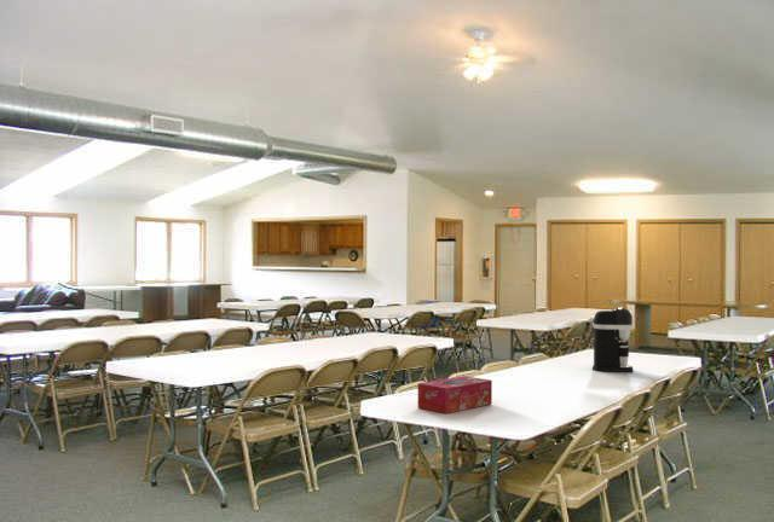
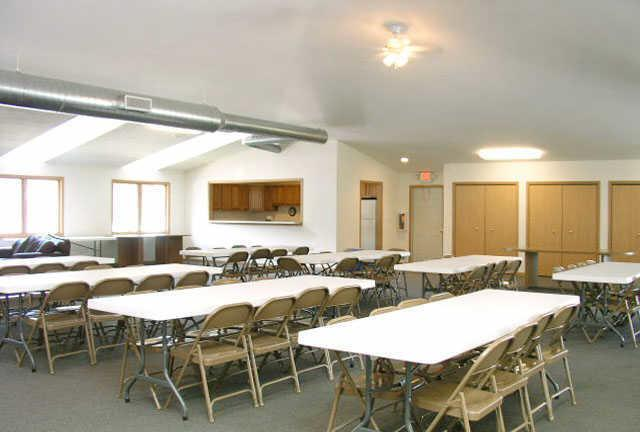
- coffee maker [591,307,635,373]
- tissue box [417,375,493,414]
